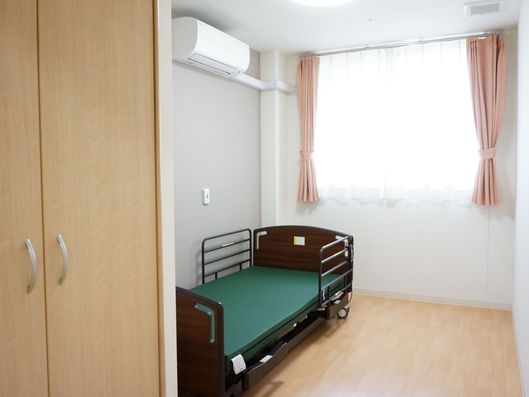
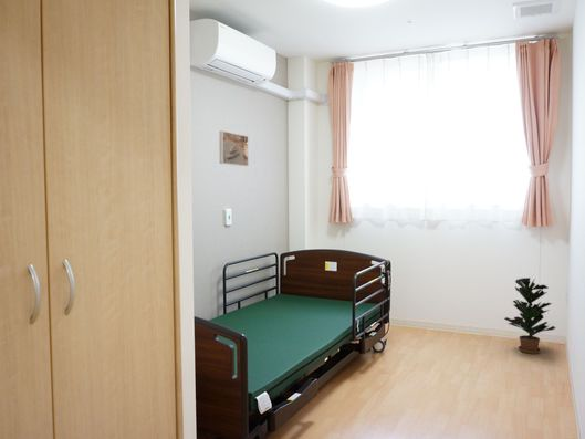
+ potted plant [503,276,556,355]
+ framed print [219,129,250,167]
